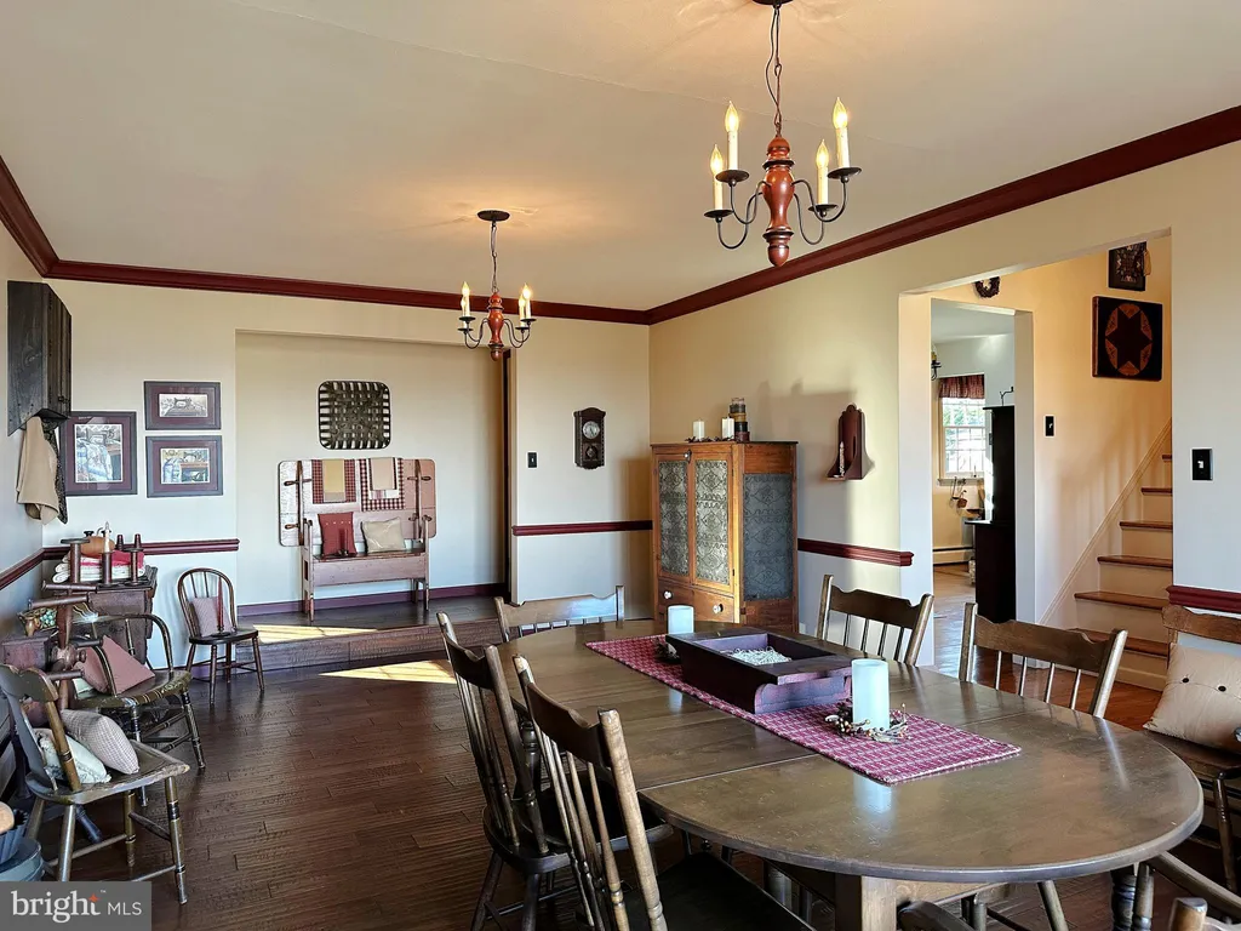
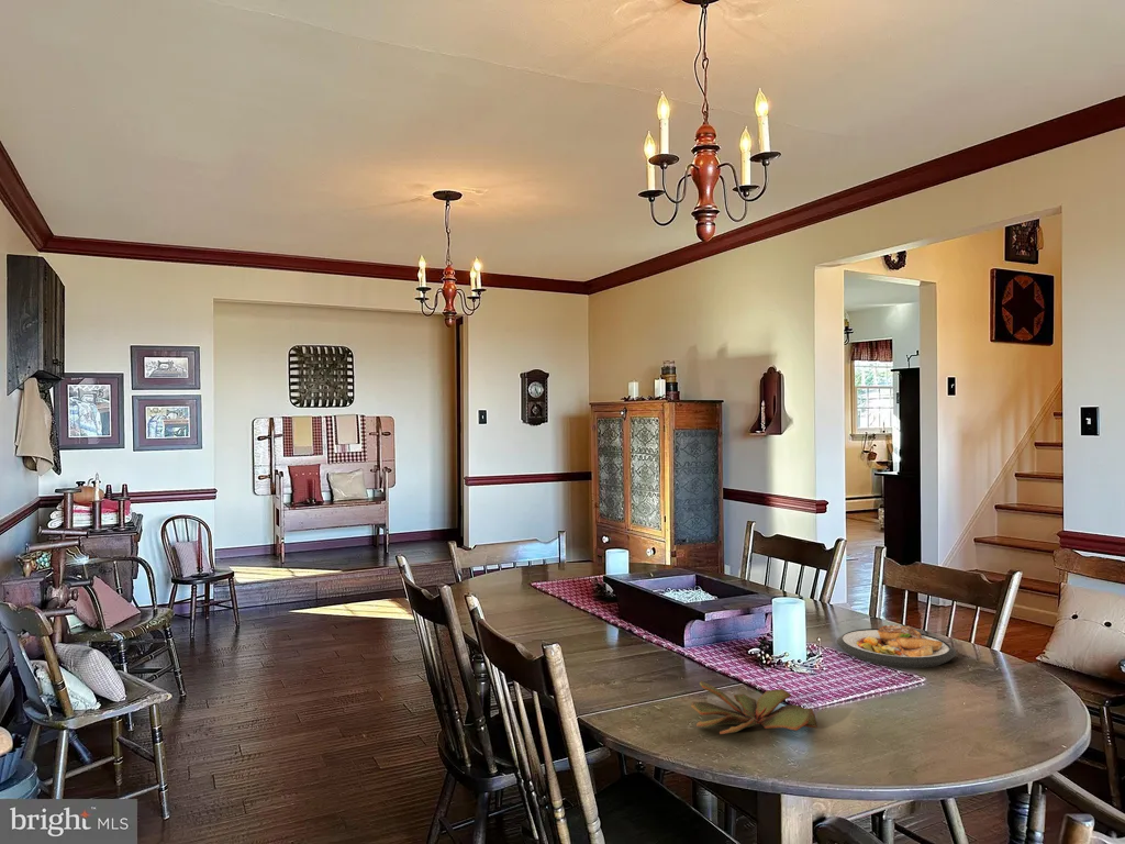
+ succulent plant [690,680,818,735]
+ plate [836,624,957,669]
